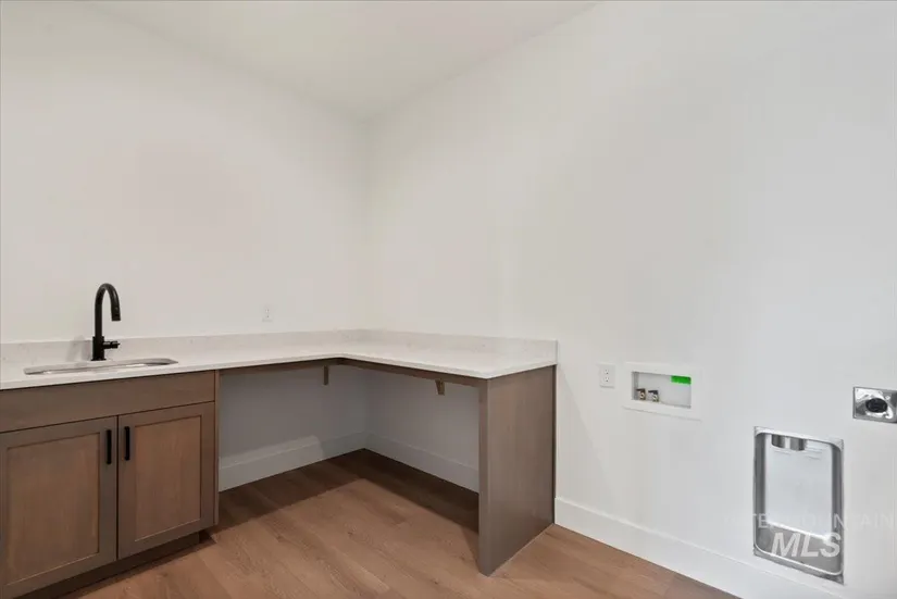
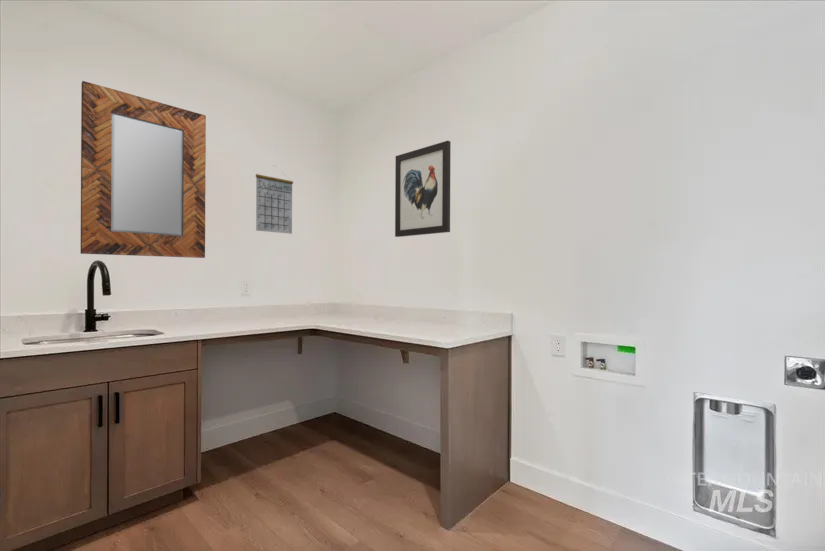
+ wall art [394,140,452,238]
+ home mirror [80,80,207,259]
+ calendar [255,164,294,235]
